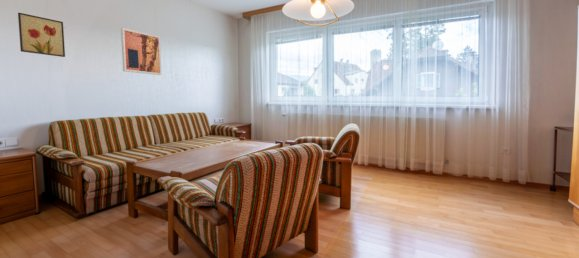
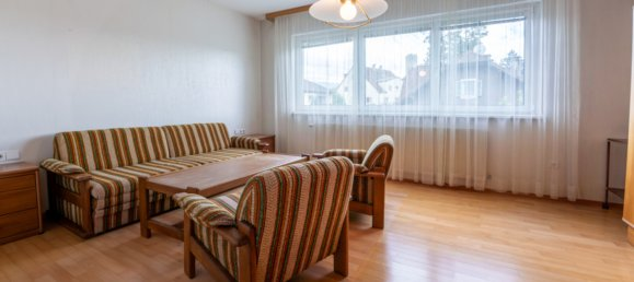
- wall art [17,12,66,58]
- wall art [120,27,163,76]
